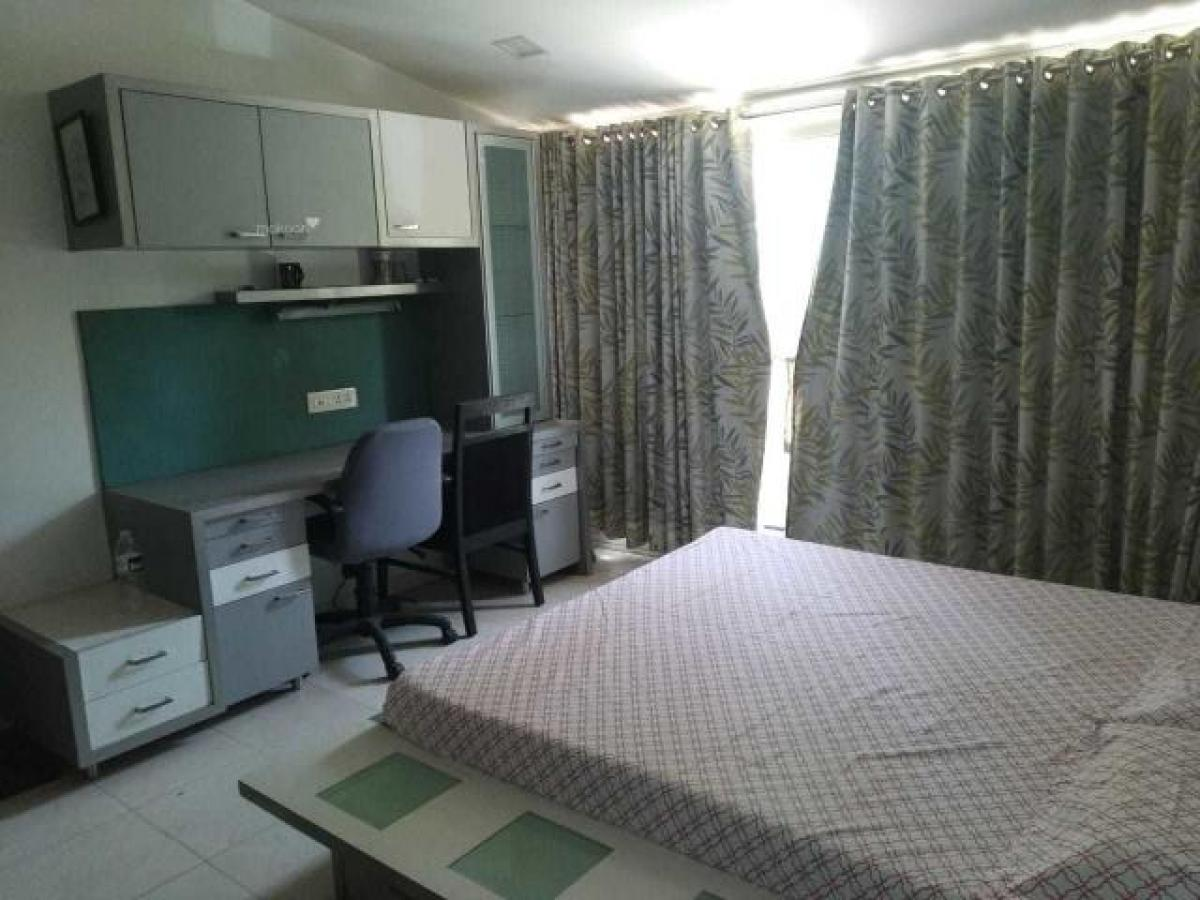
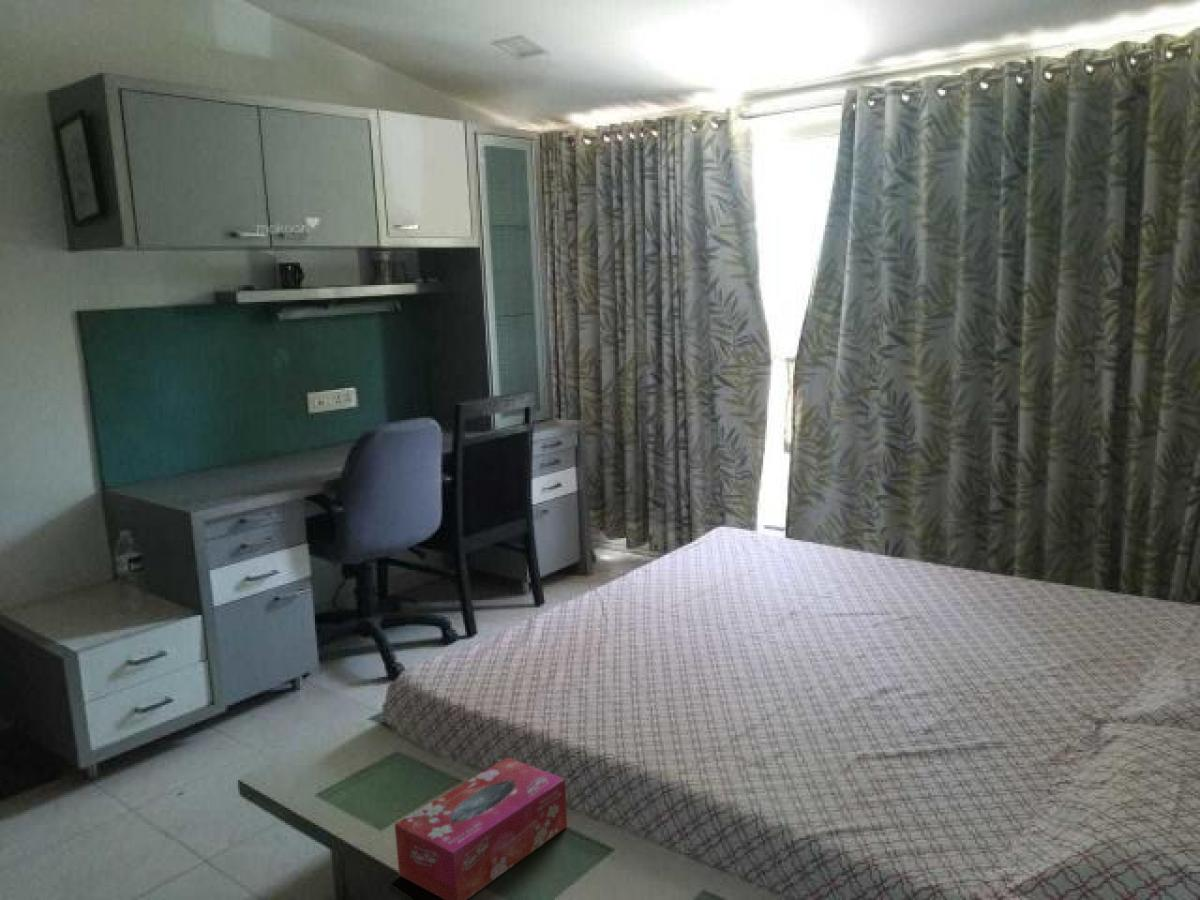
+ tissue box [394,756,568,900]
